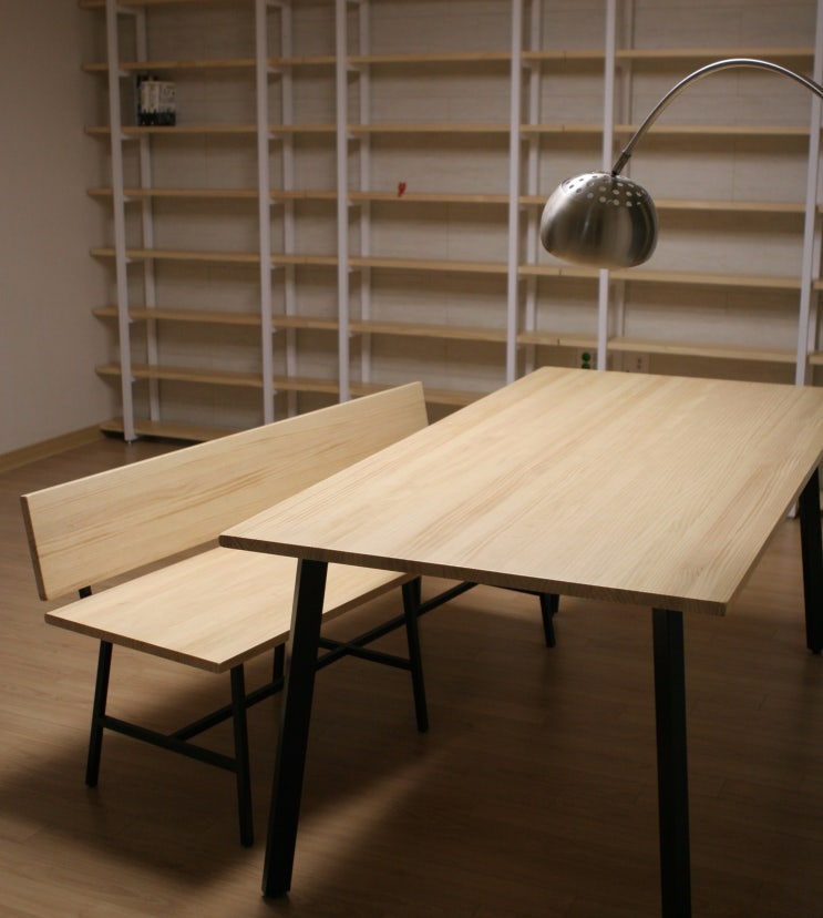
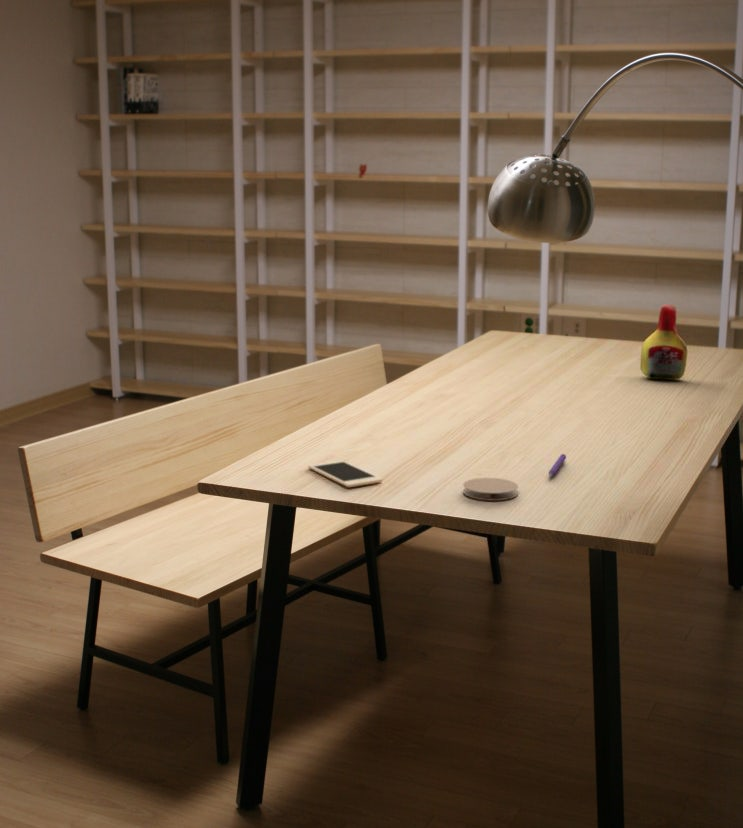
+ bottle [640,304,689,381]
+ pen [548,453,567,477]
+ cell phone [307,459,383,488]
+ coaster [462,477,519,501]
